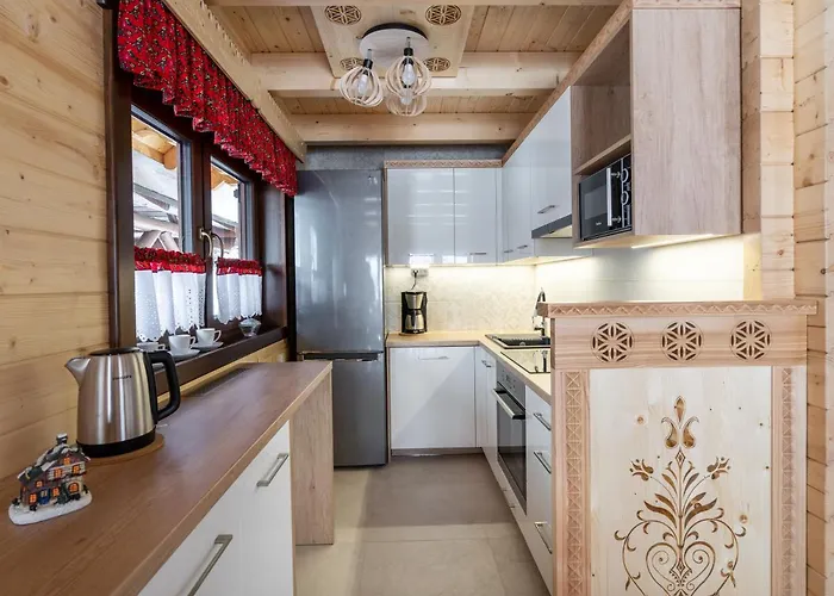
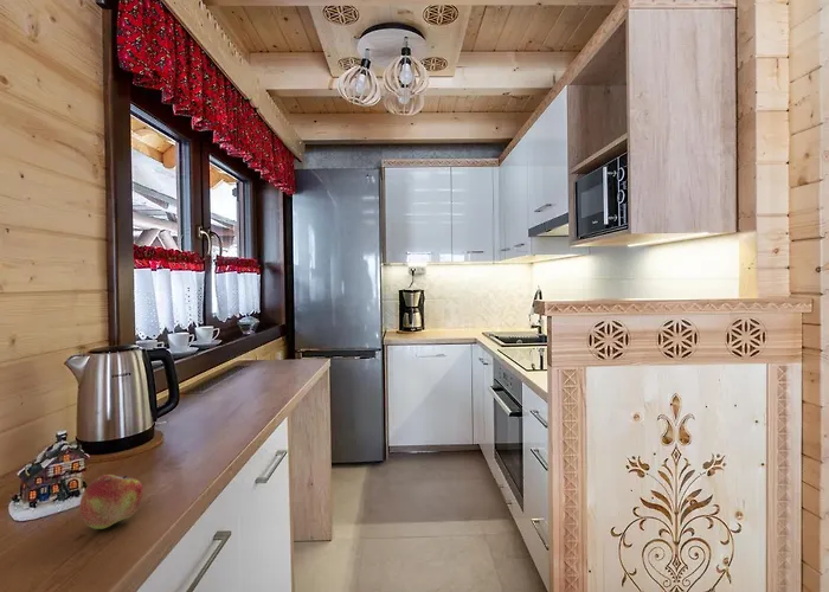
+ fruit [78,474,144,530]
